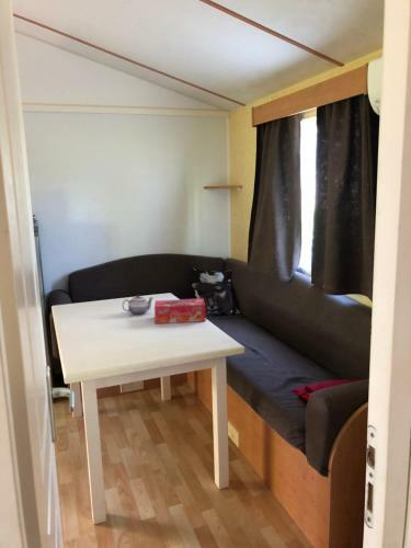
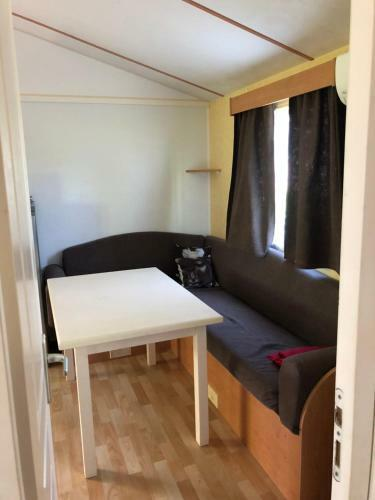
- tissue box [153,297,207,324]
- teapot [122,294,153,316]
